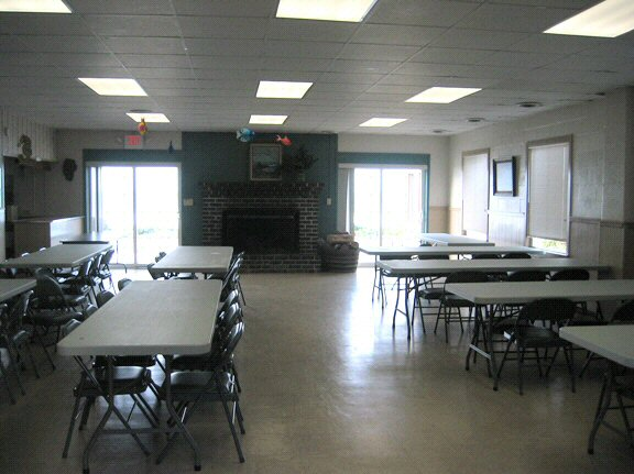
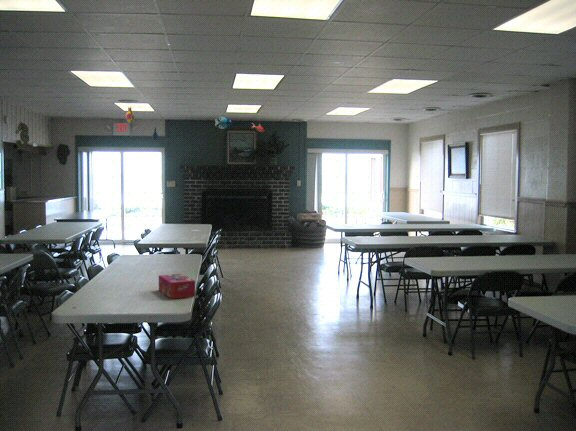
+ tissue box [158,273,196,300]
